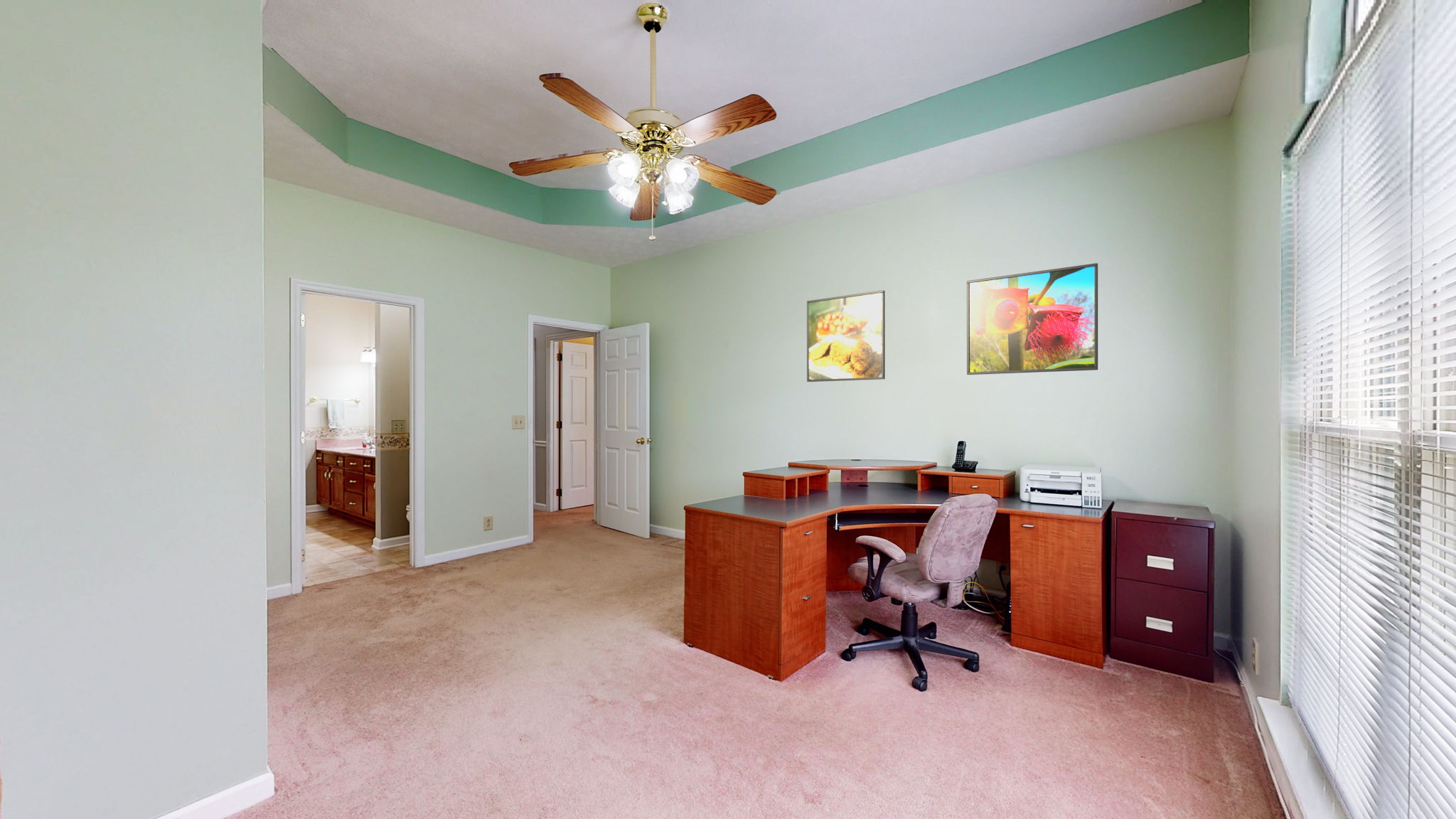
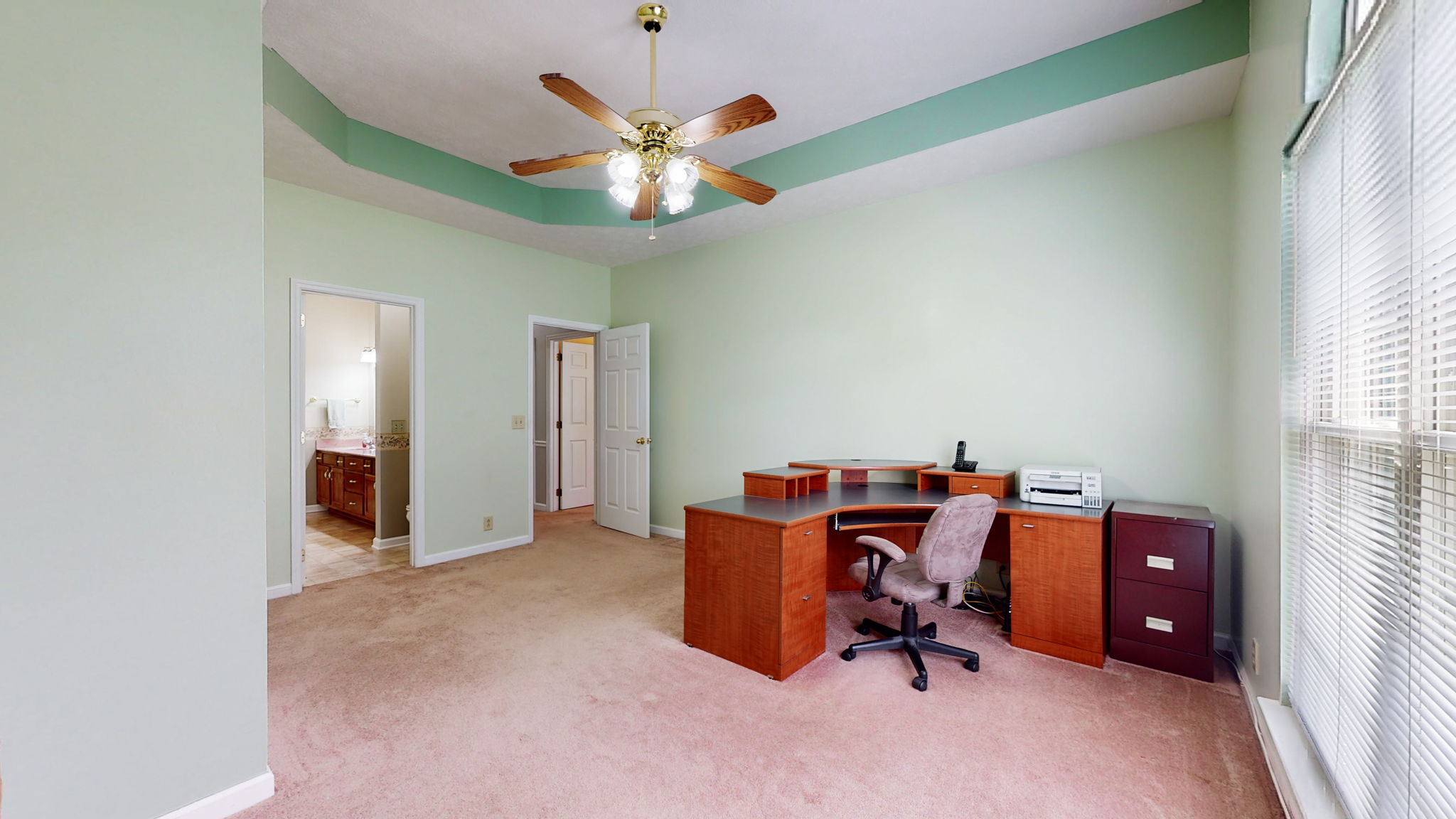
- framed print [806,289,886,382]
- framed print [966,262,1098,375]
